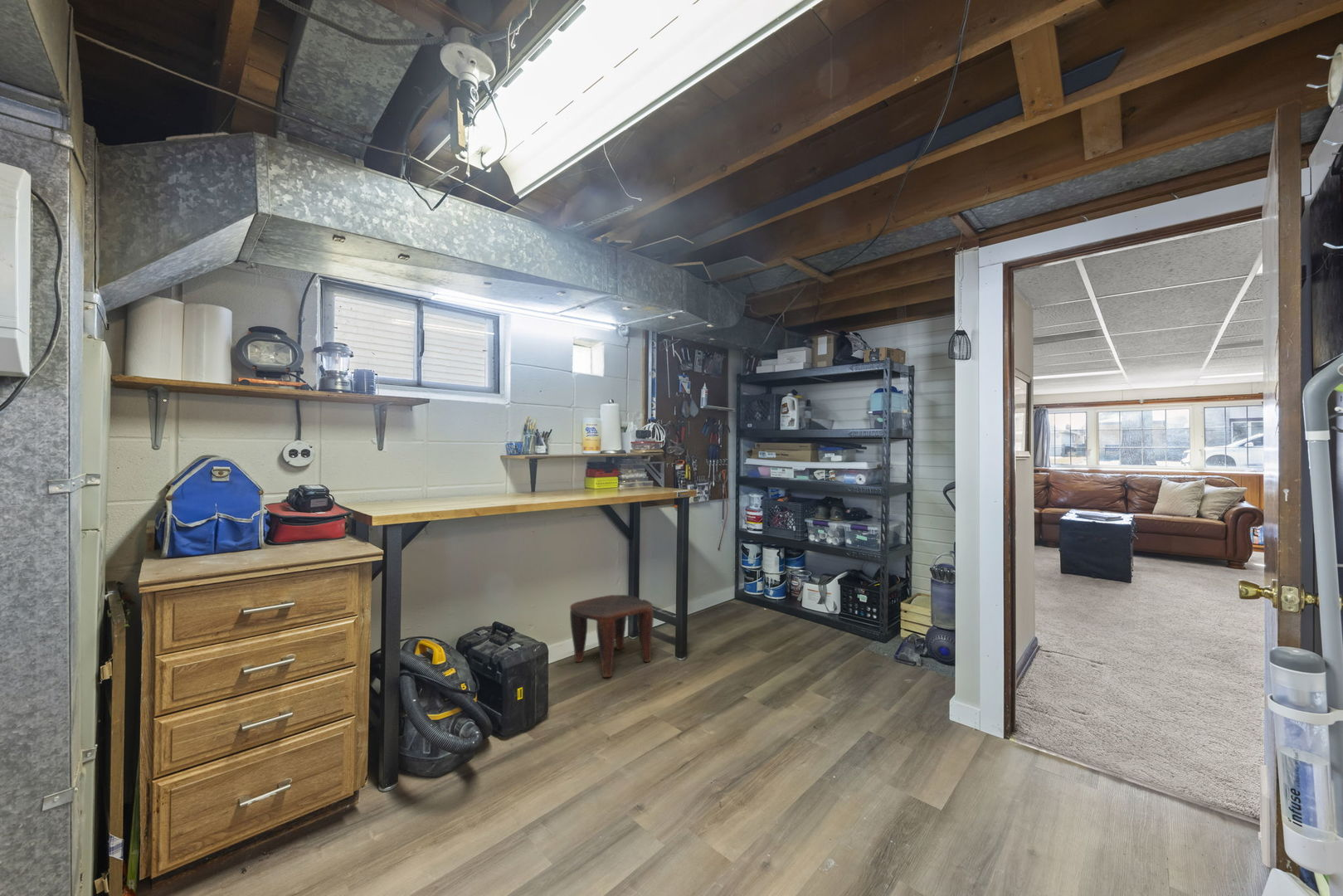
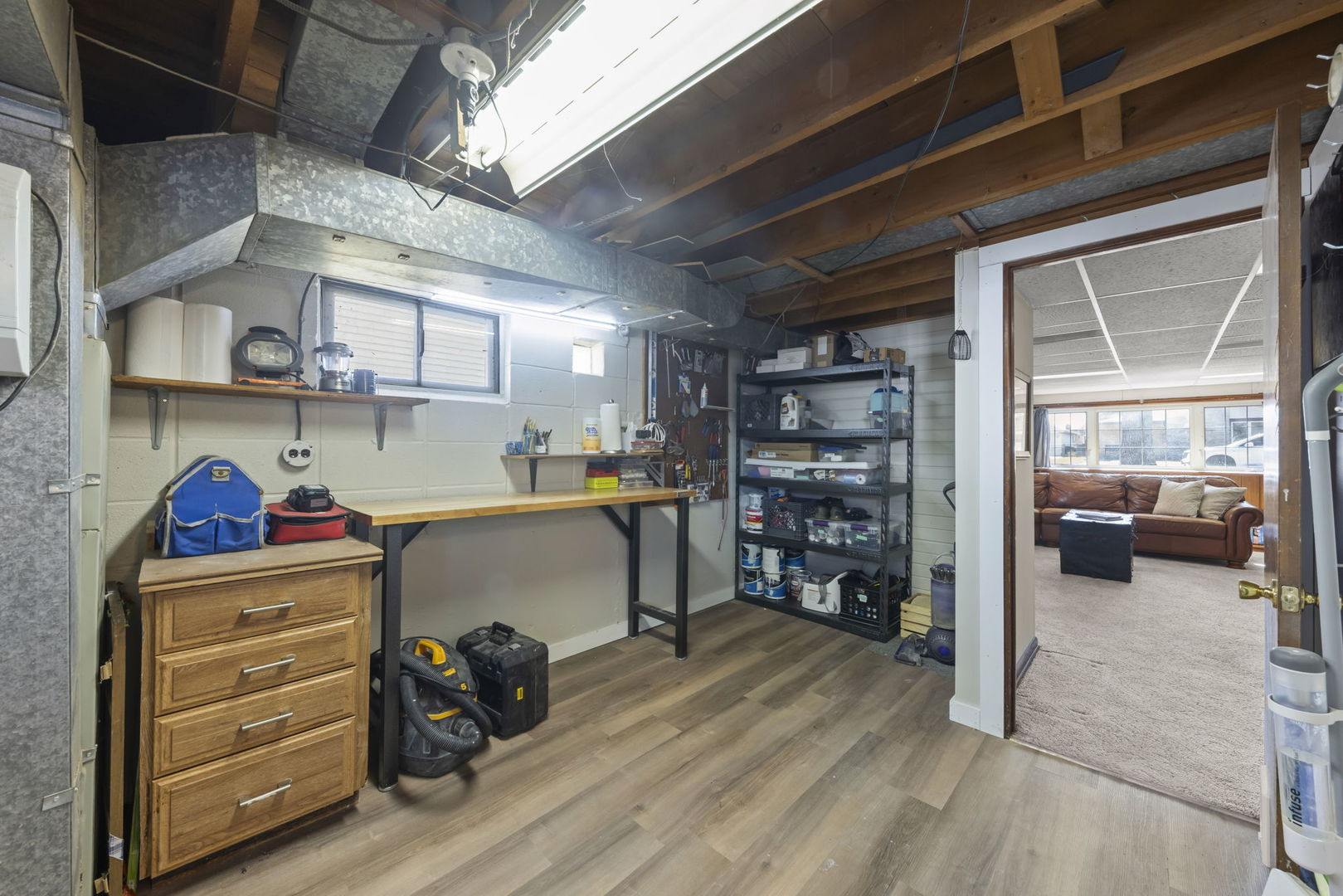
- stool [569,594,654,678]
